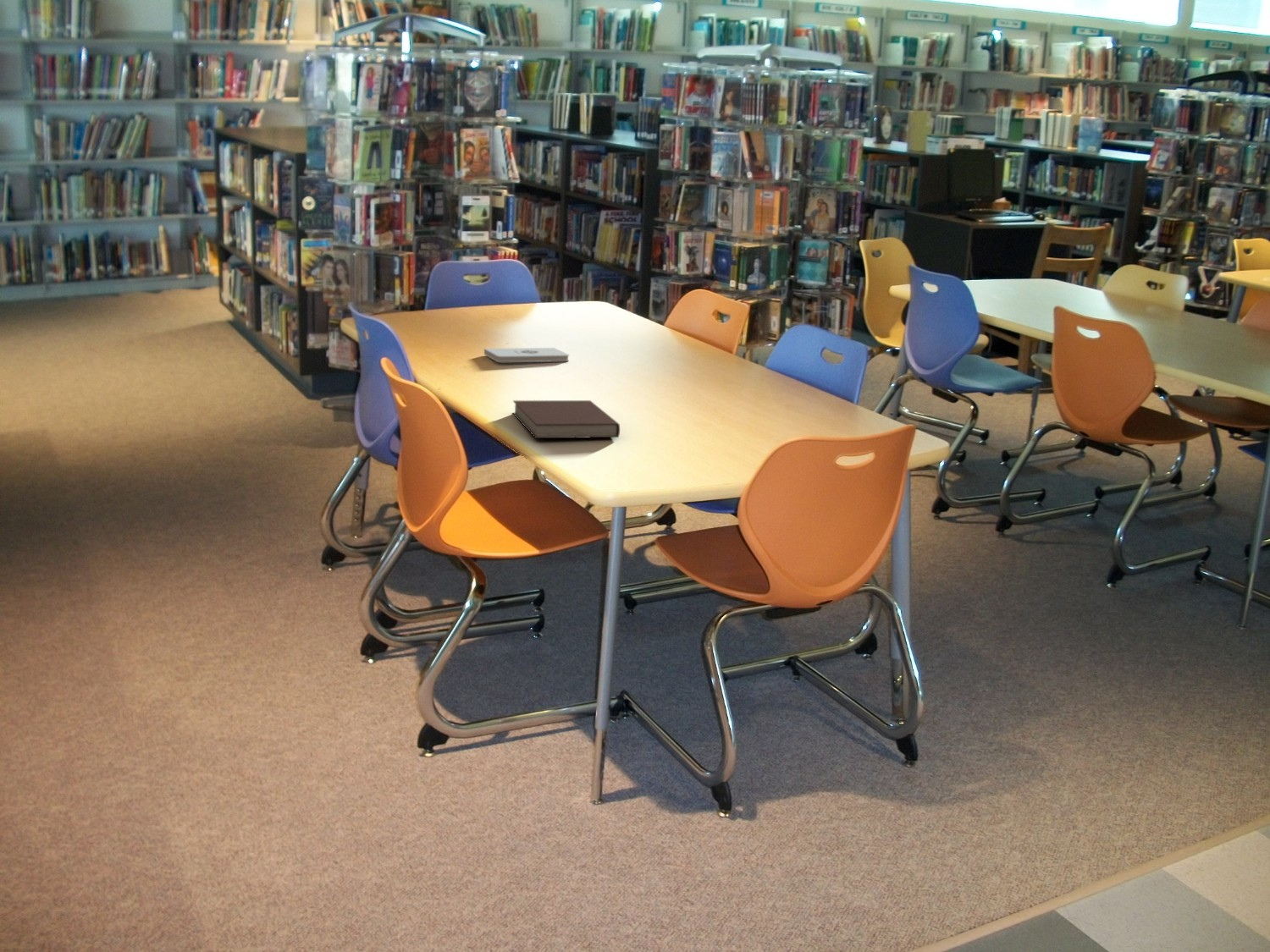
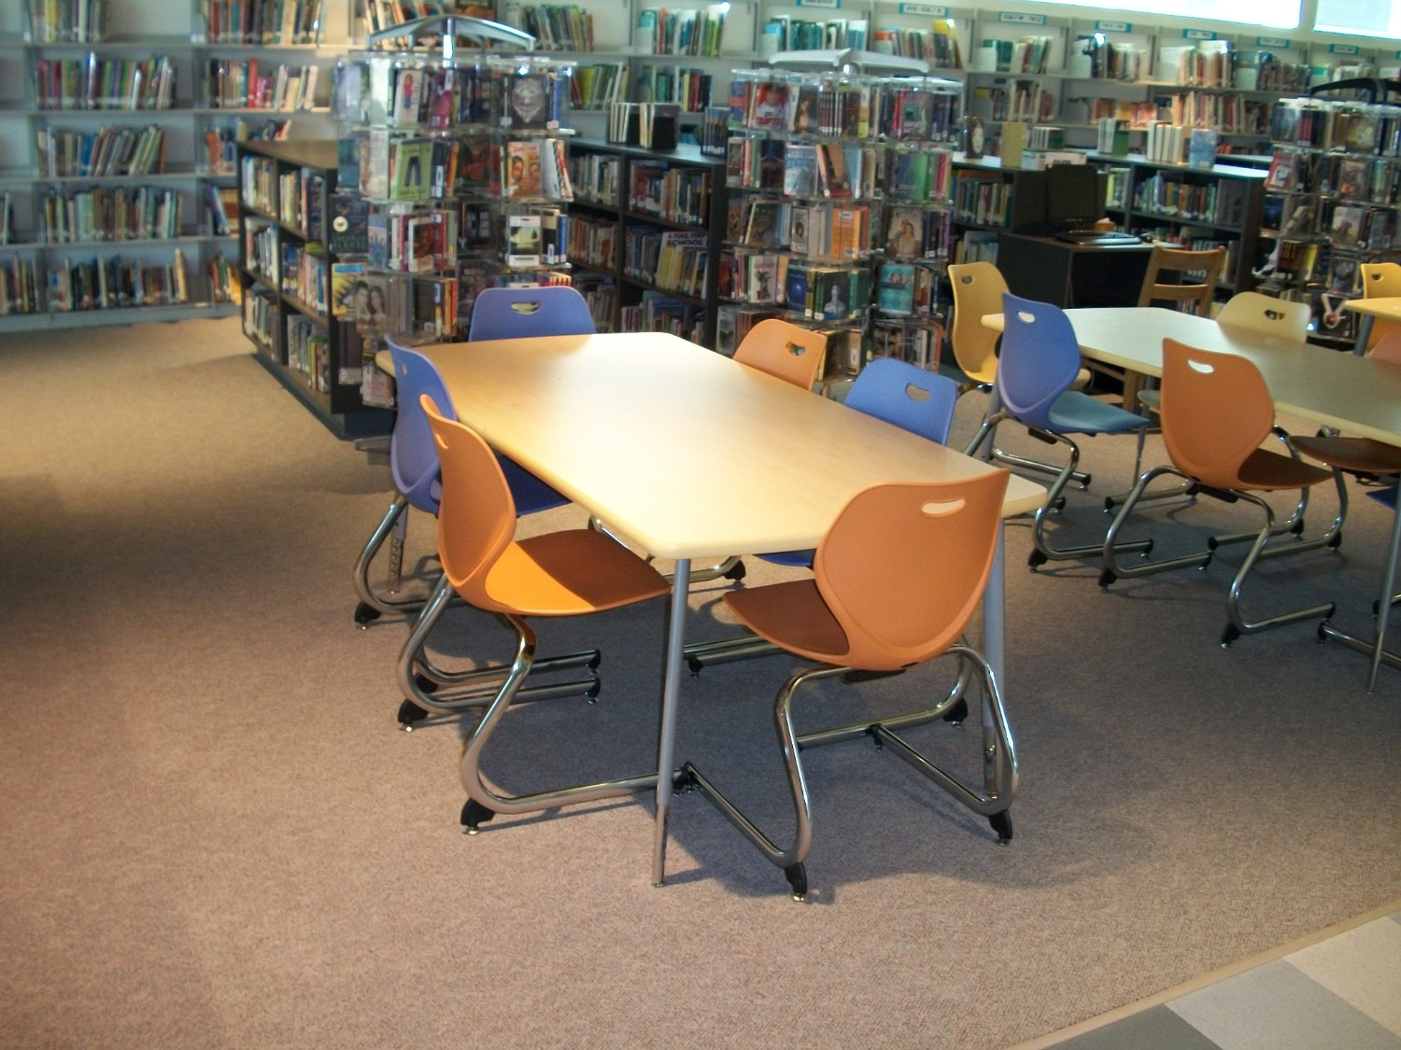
- notepad [483,347,570,363]
- notebook [512,399,621,439]
